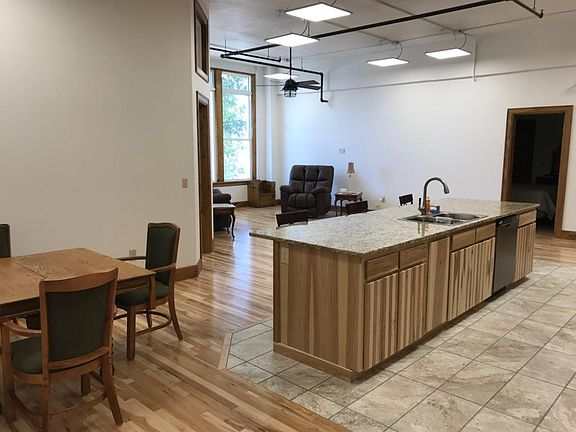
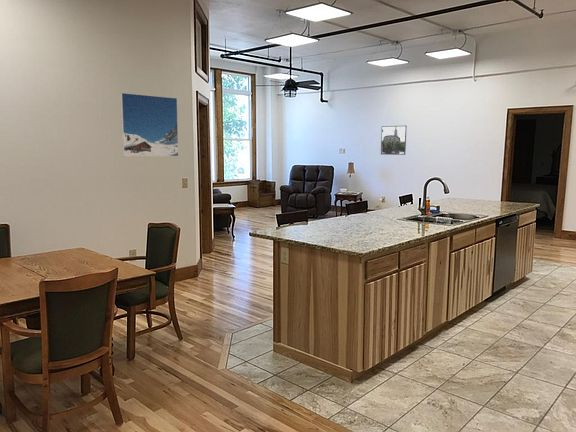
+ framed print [380,125,408,156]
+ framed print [119,92,179,157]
